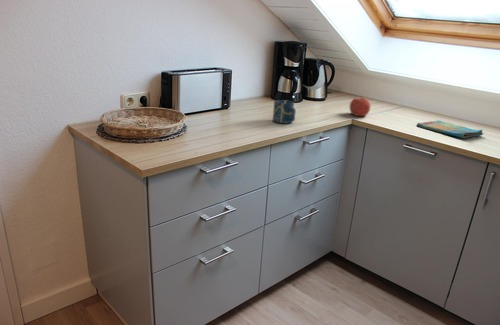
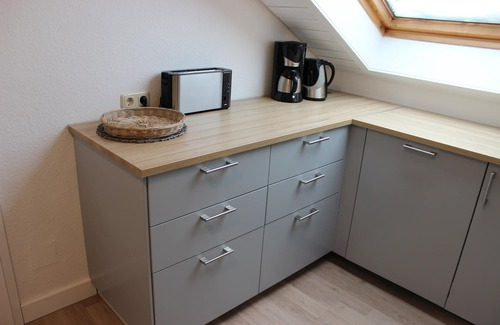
- dish towel [415,119,484,139]
- fruit [348,95,372,117]
- cup [272,99,297,125]
